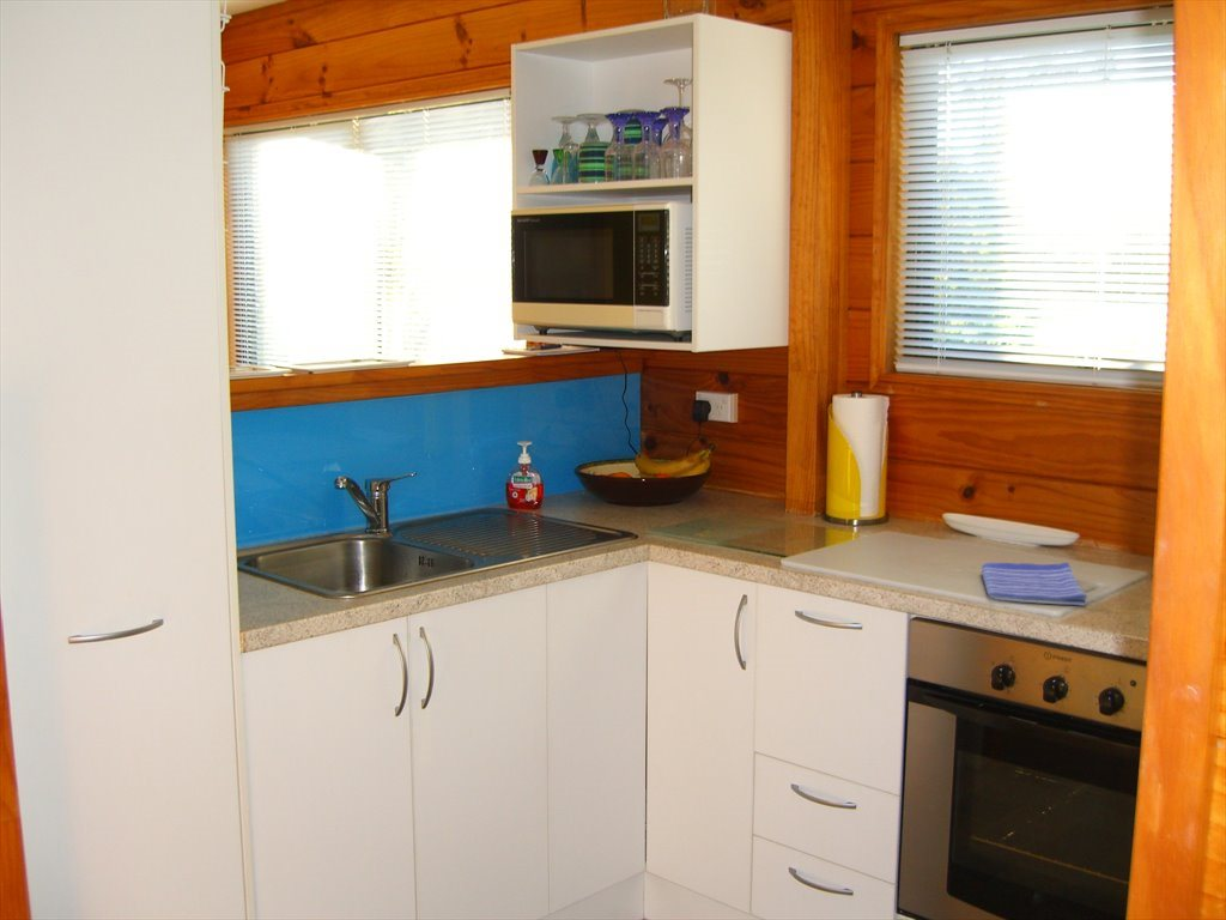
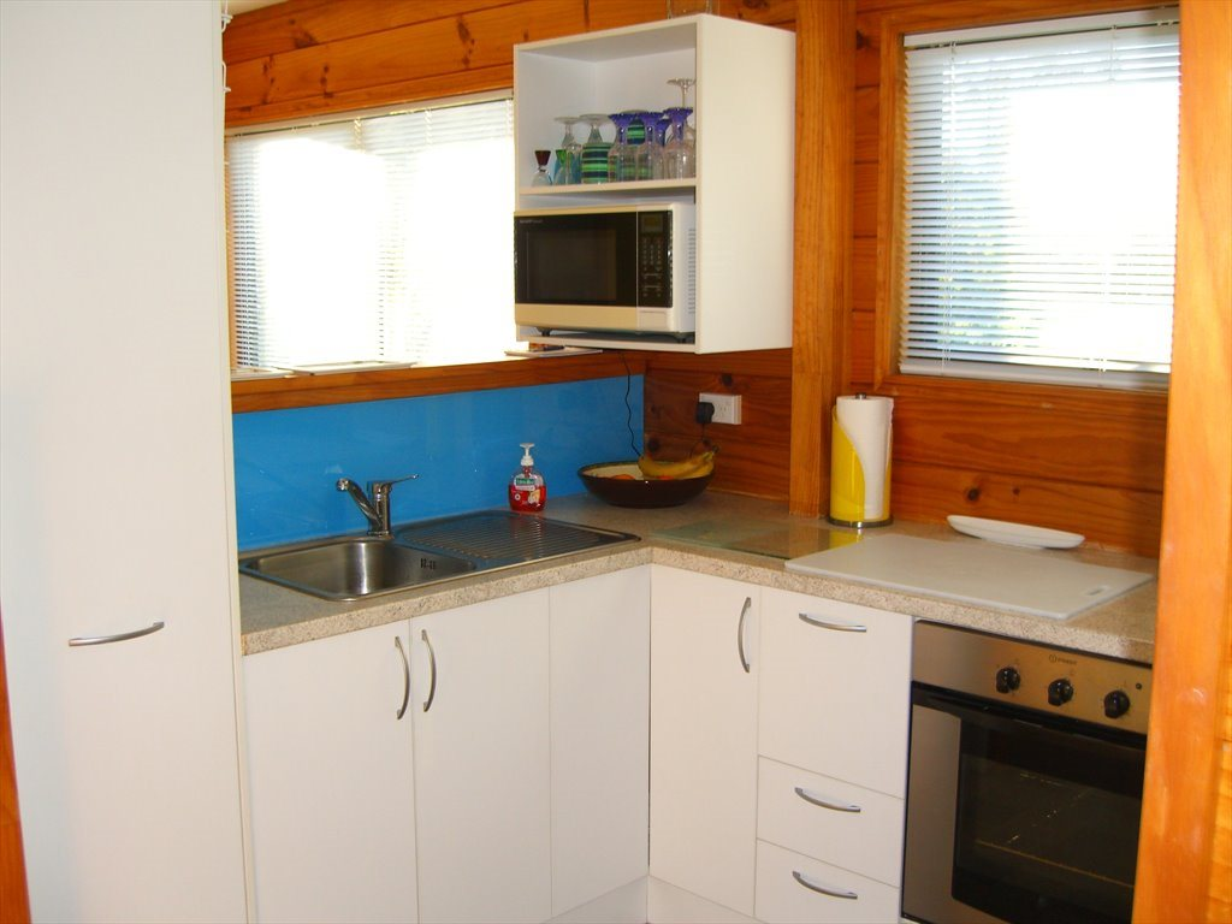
- dish towel [981,562,1087,607]
